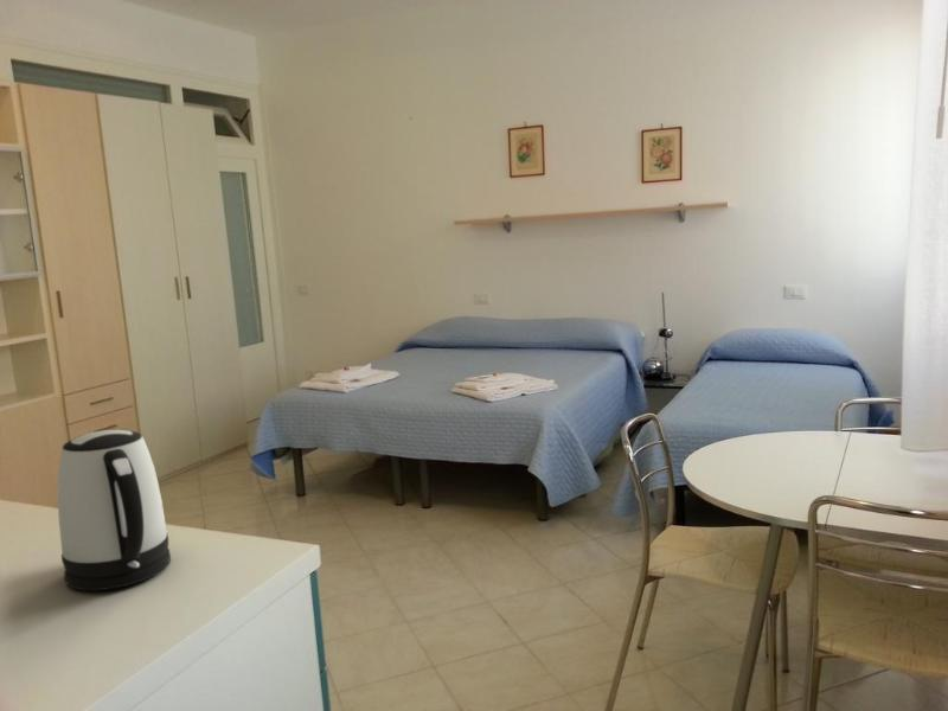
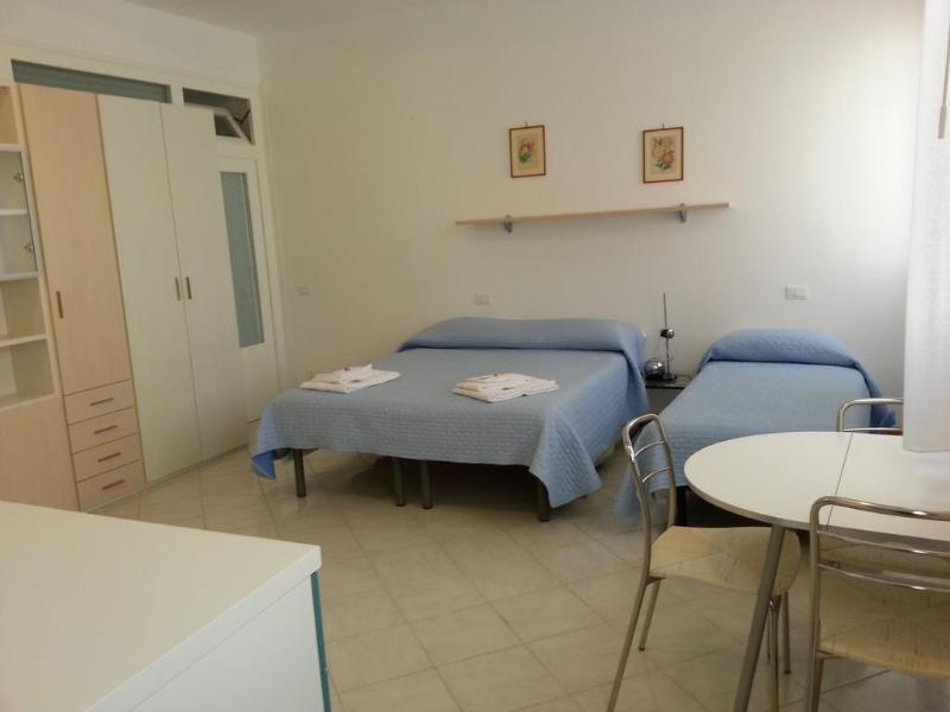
- kettle [57,429,172,592]
